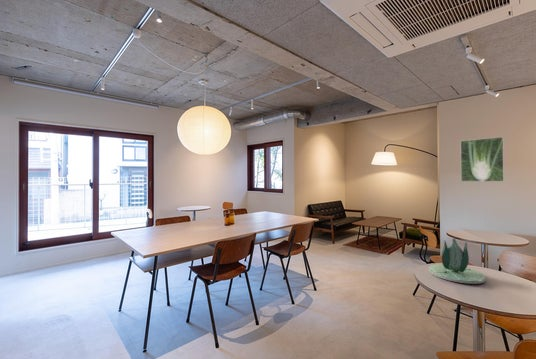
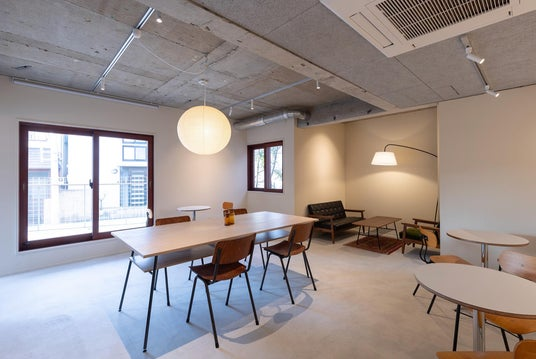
- succulent plant [428,237,486,285]
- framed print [460,136,505,183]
